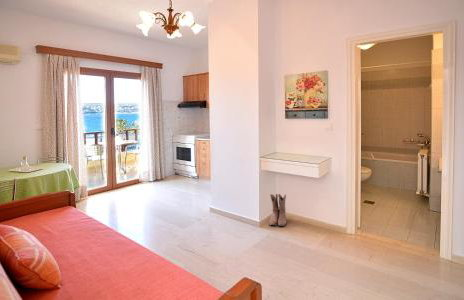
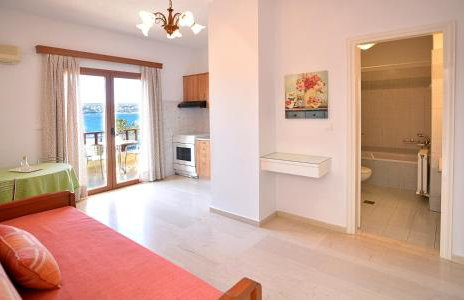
- boots [268,193,287,227]
